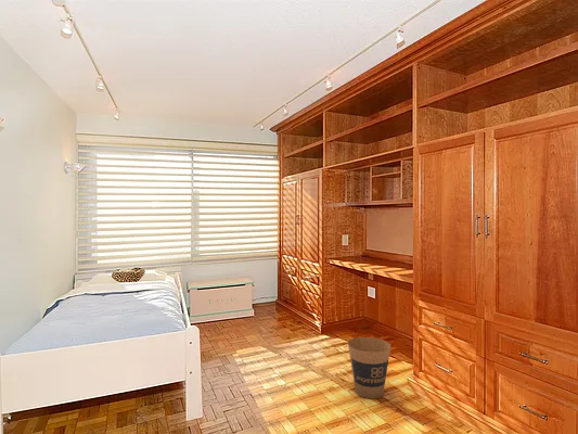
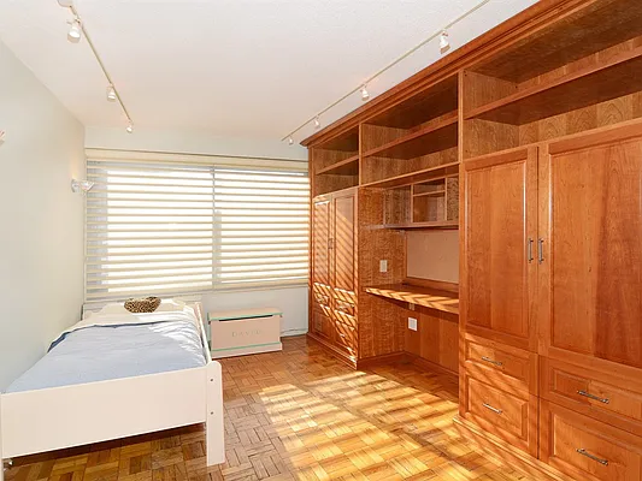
- trash can [347,336,391,399]
